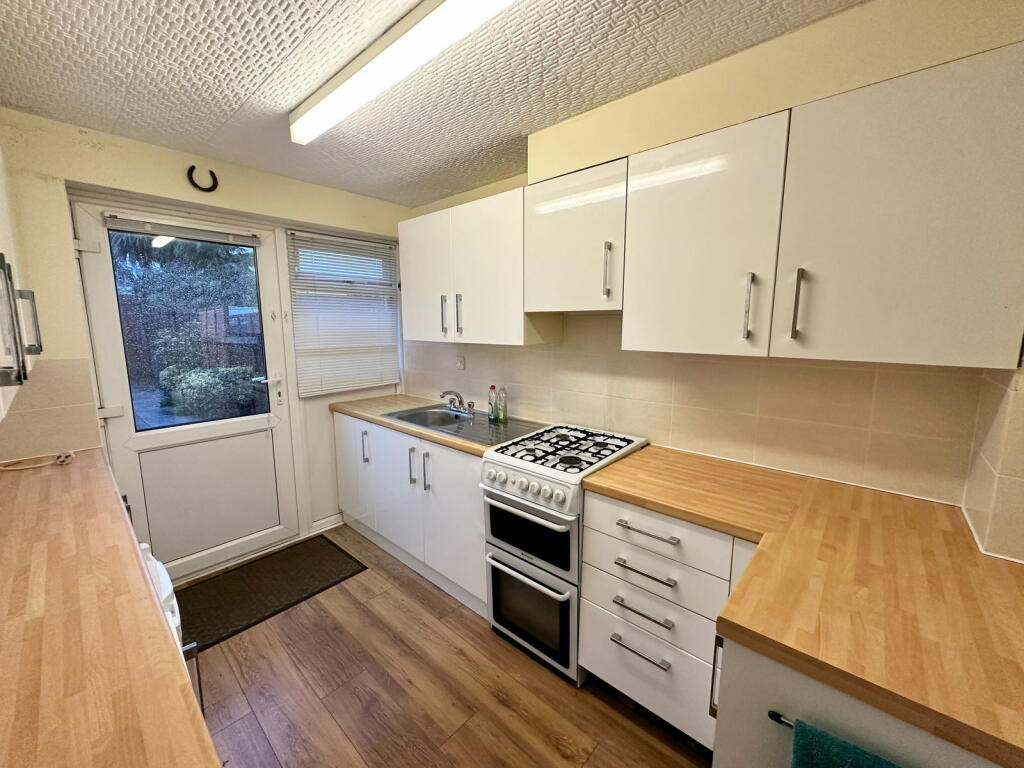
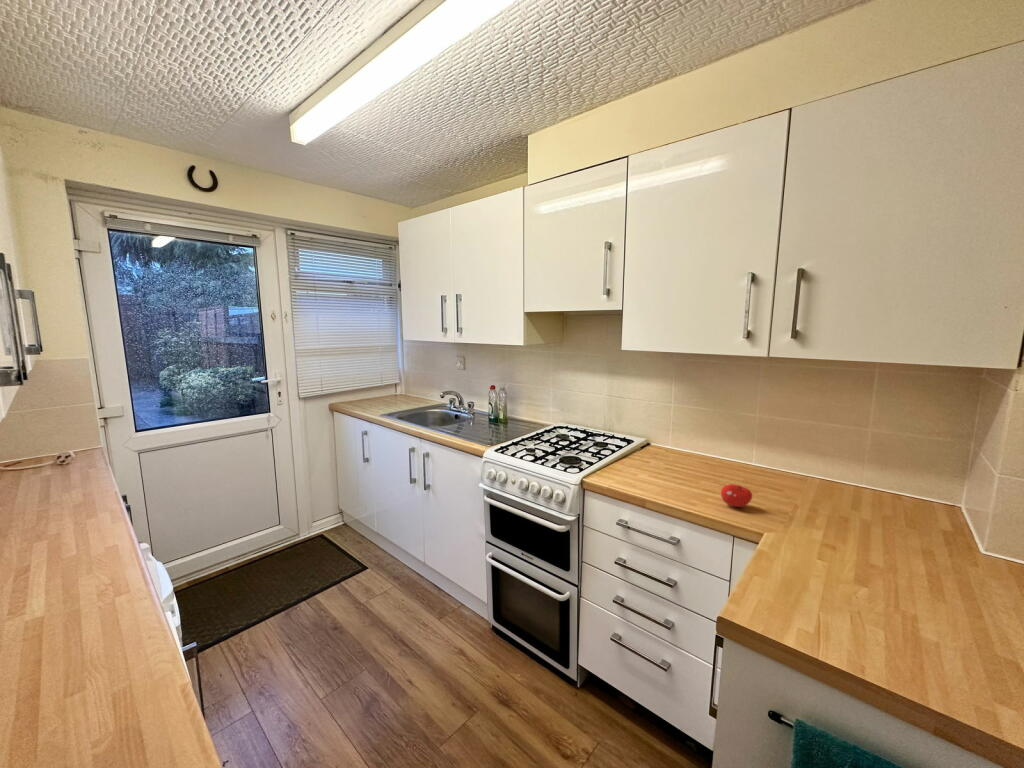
+ fruit [720,483,753,508]
